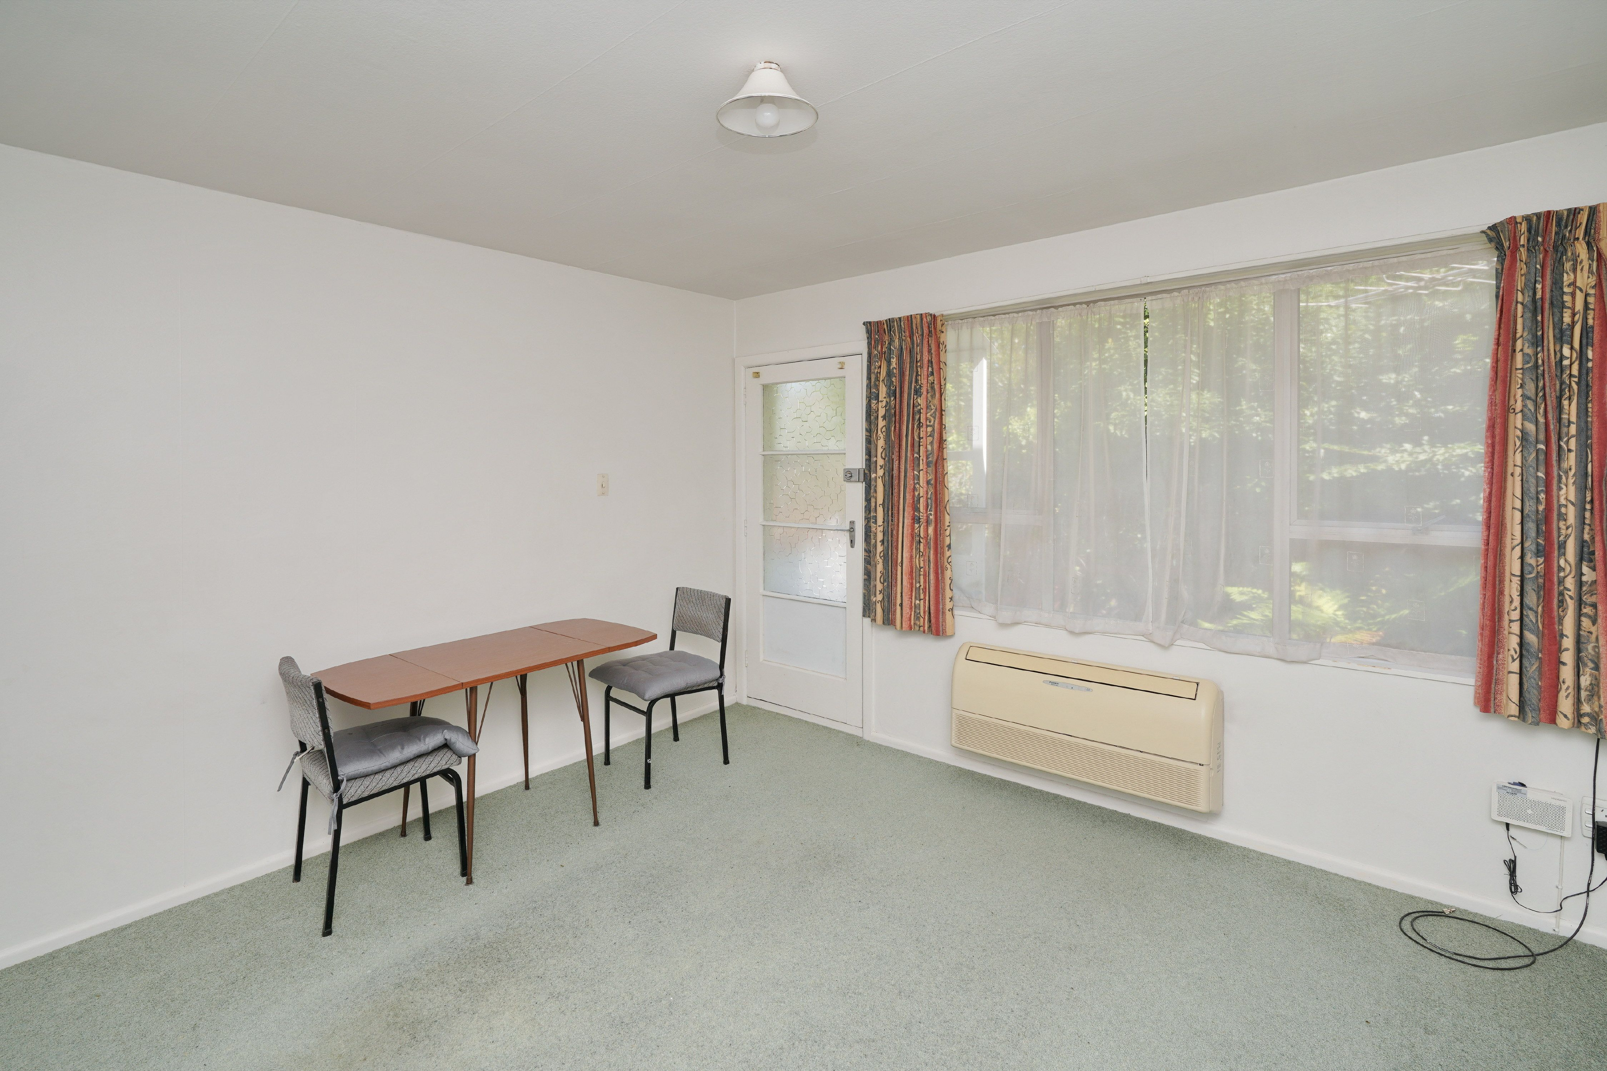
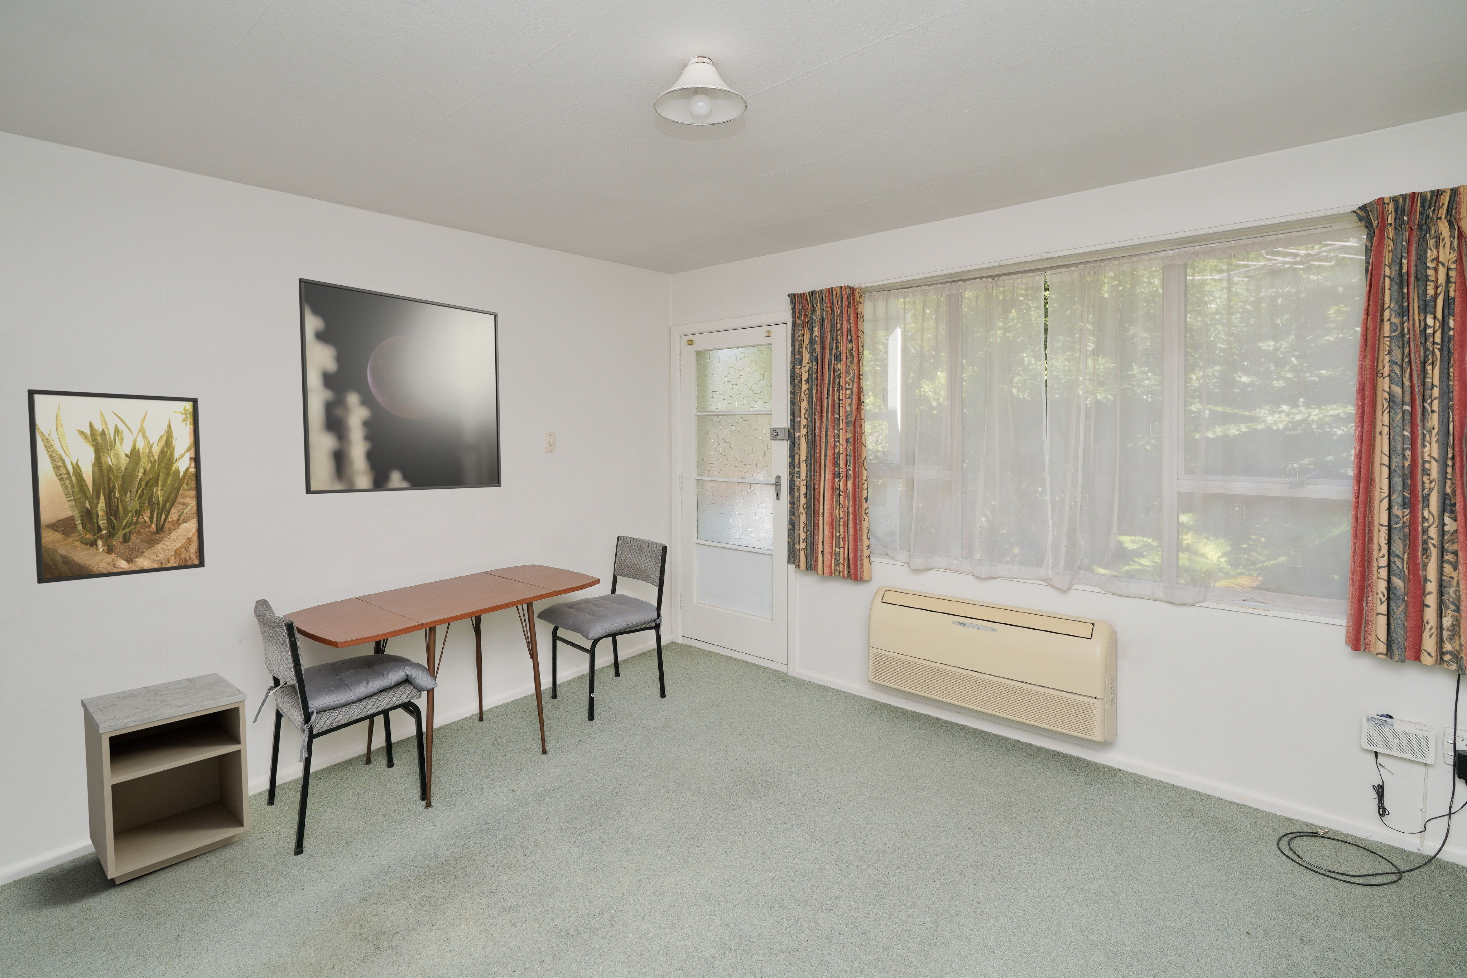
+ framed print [298,277,501,494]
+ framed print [27,389,205,584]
+ nightstand [81,672,250,884]
